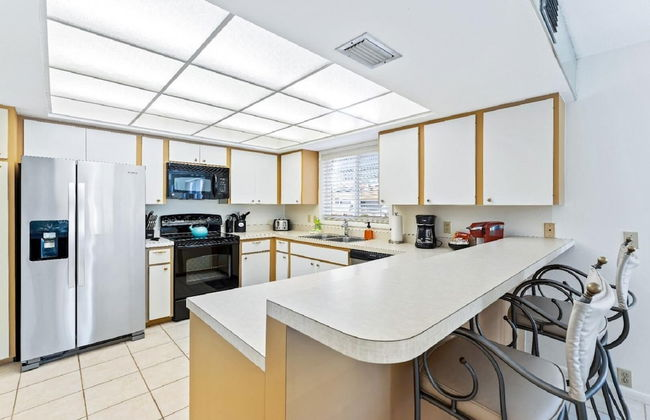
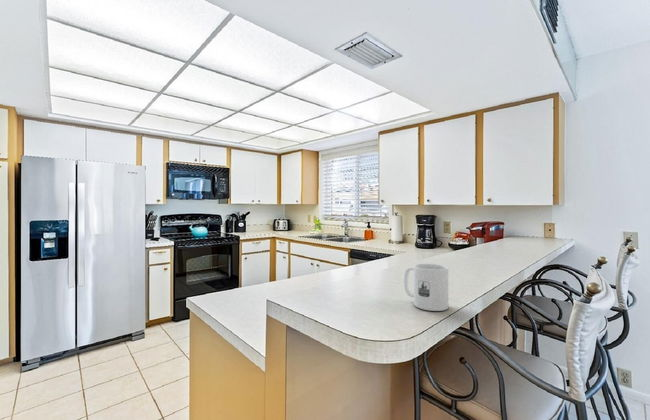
+ mug [403,263,449,312]
